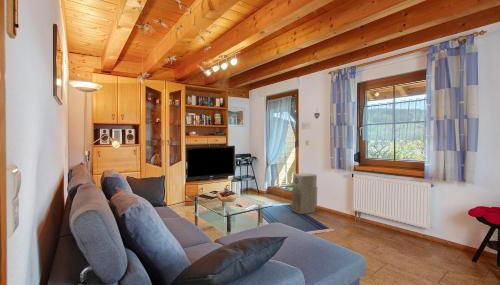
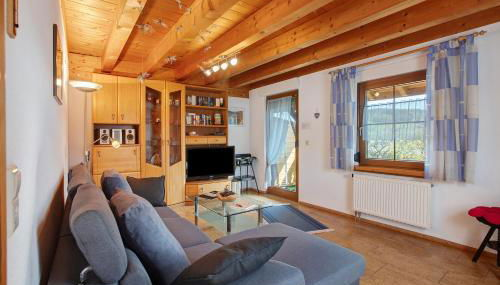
- air purifier [291,173,318,215]
